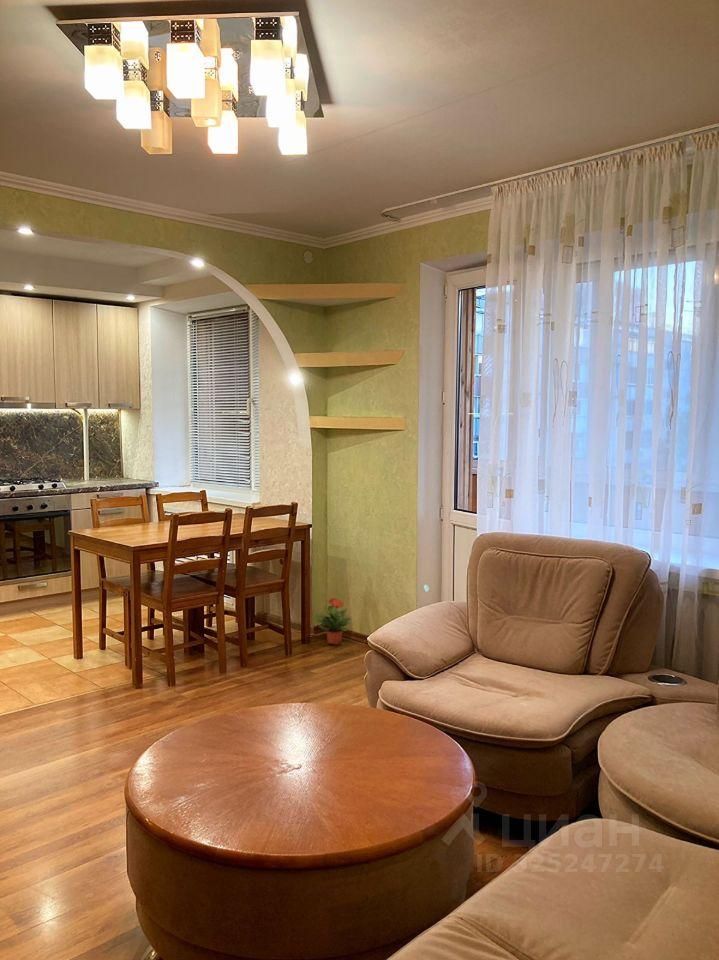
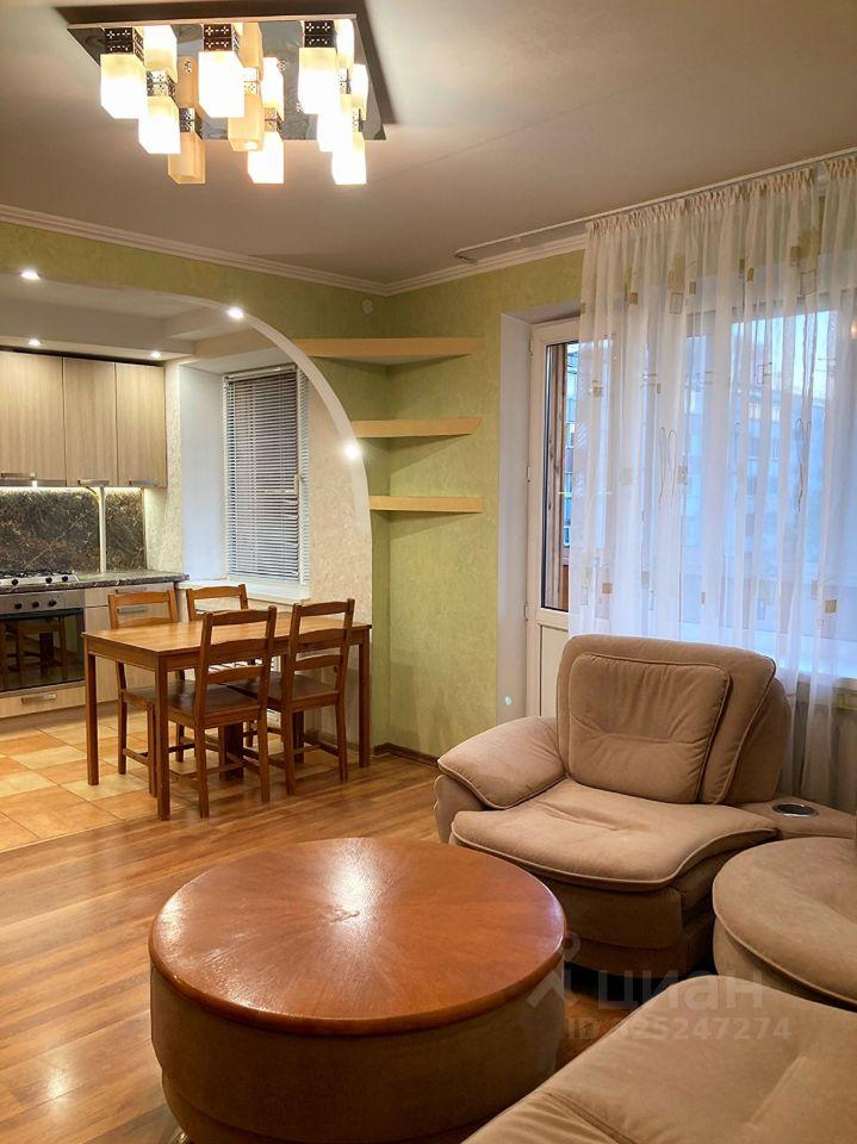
- potted plant [314,597,352,646]
